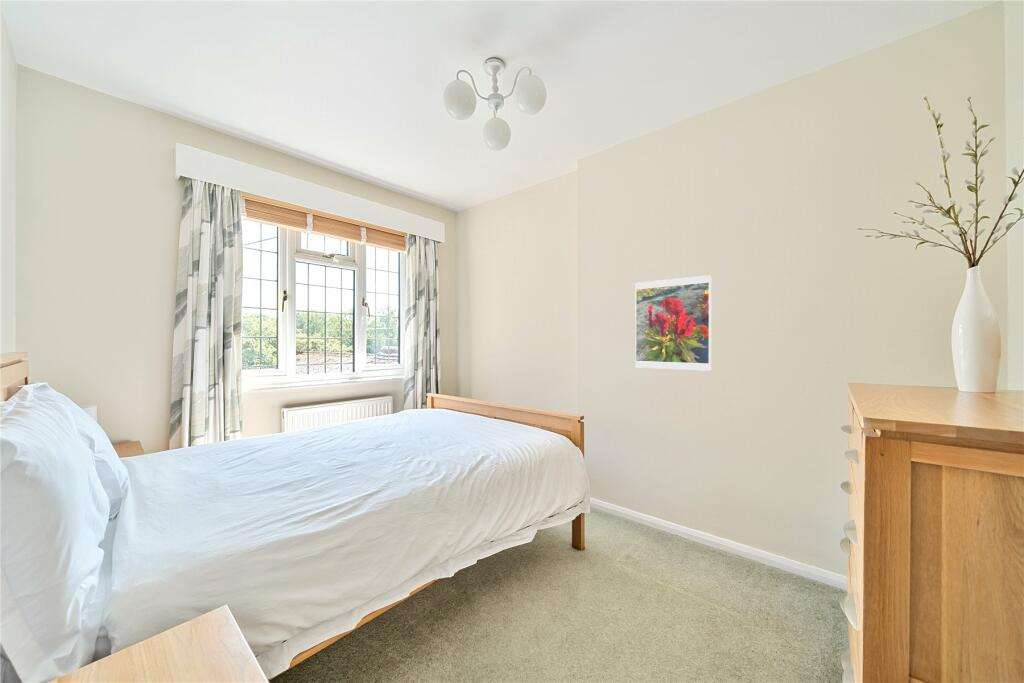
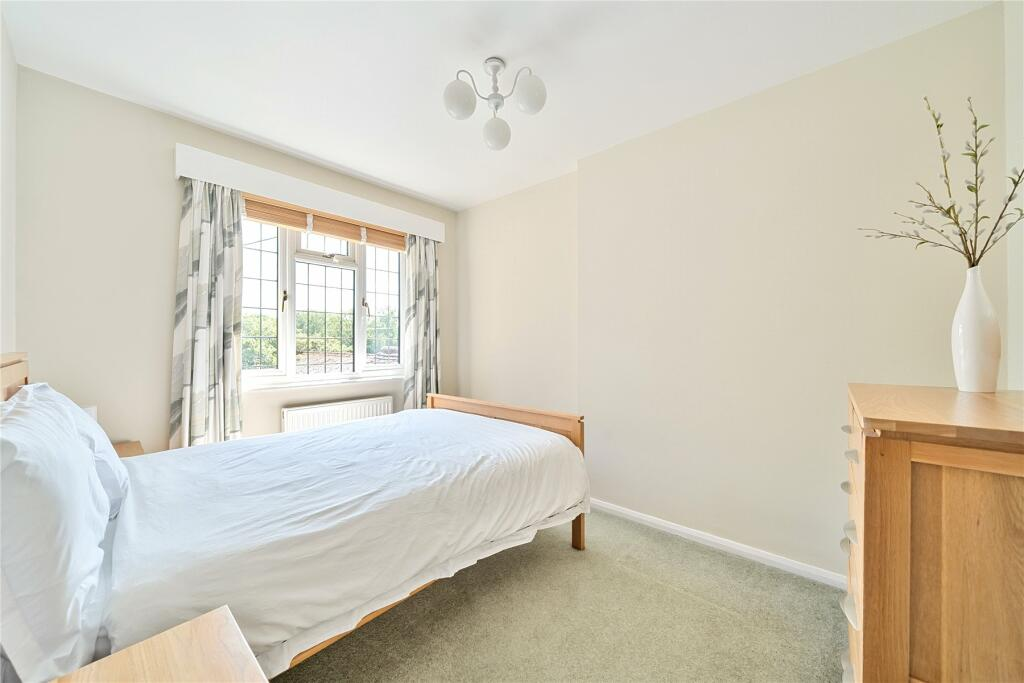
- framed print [634,274,712,372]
